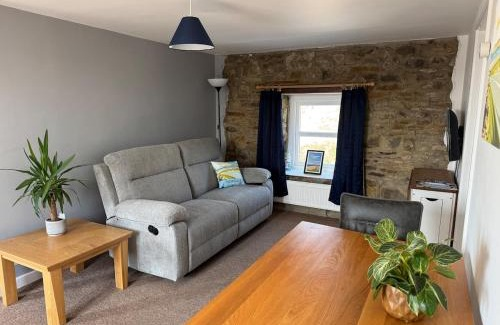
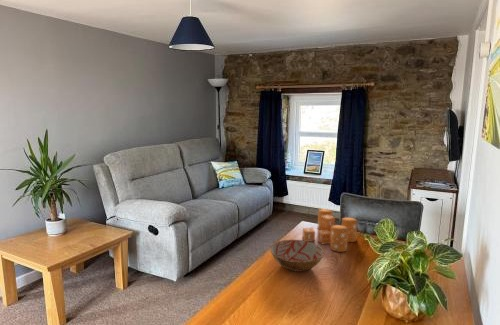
+ candle [301,208,358,253]
+ bowl [269,239,326,273]
